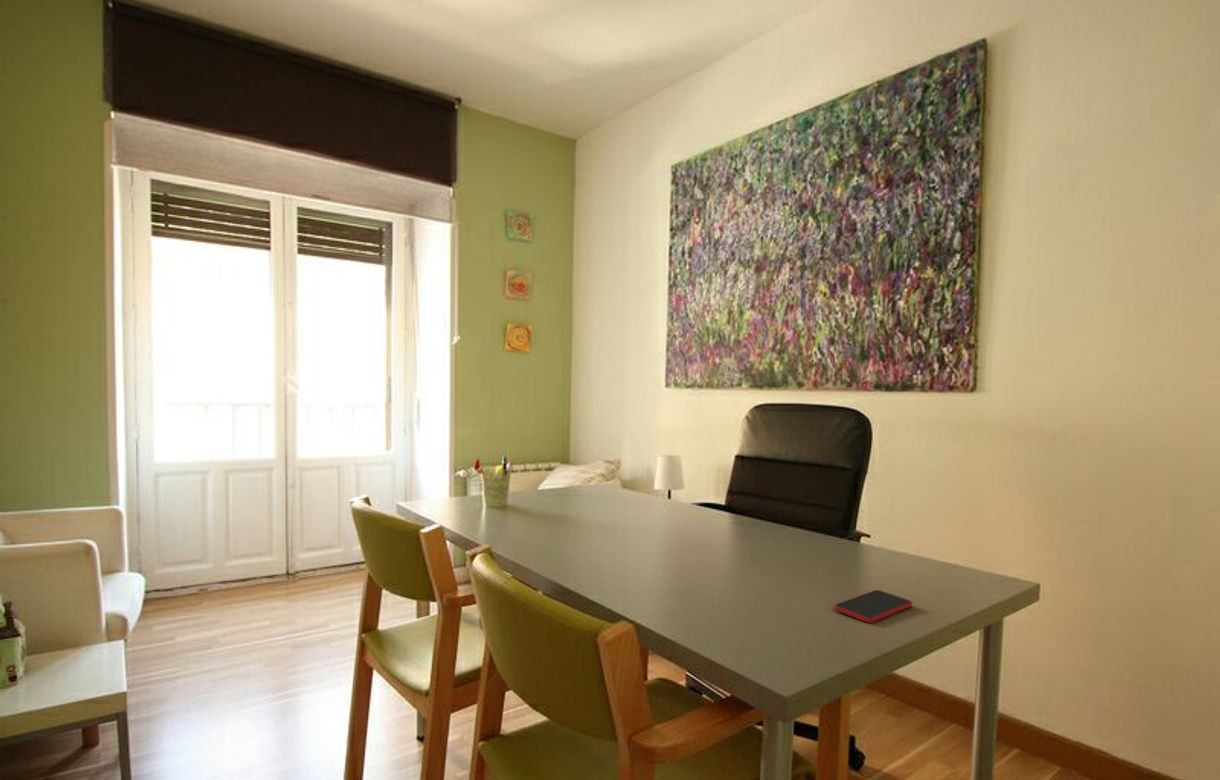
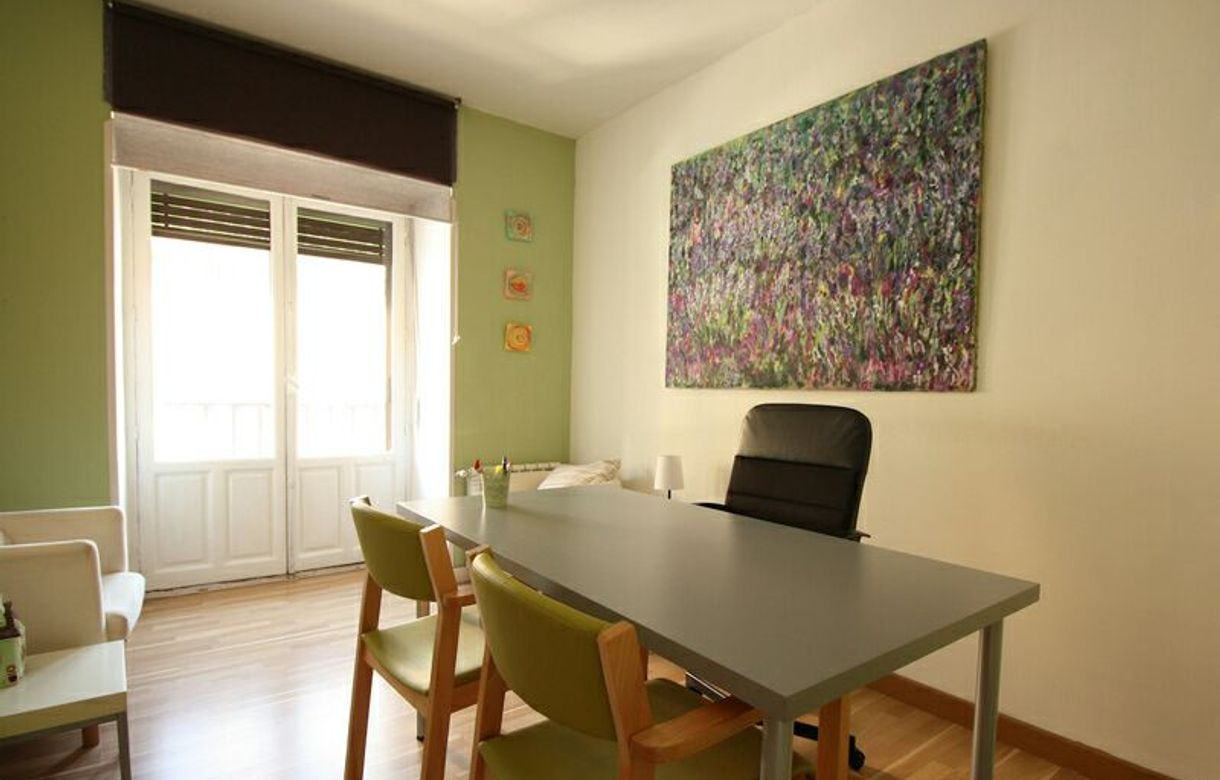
- smartphone [833,589,913,624]
